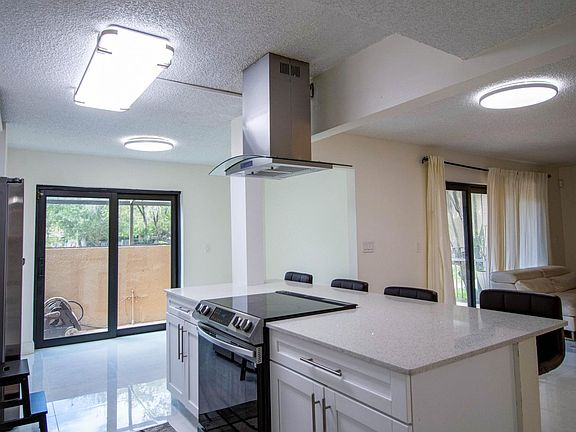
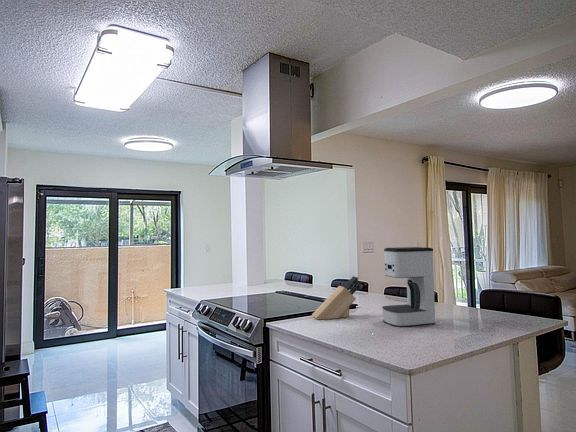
+ knife block [311,275,362,321]
+ coffee maker [381,246,437,328]
